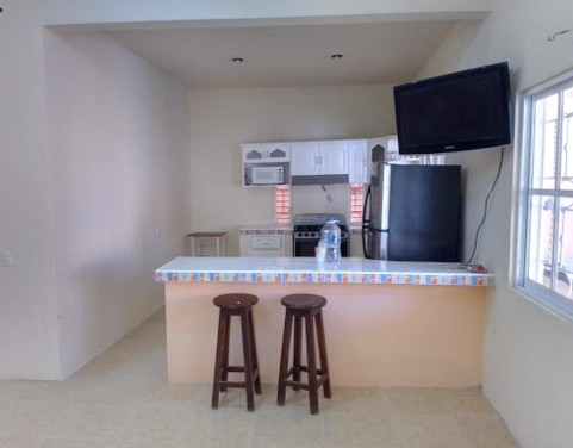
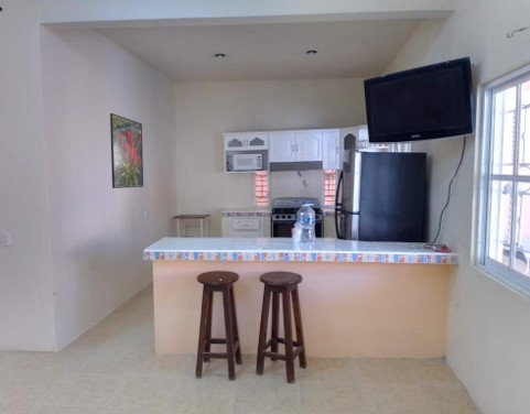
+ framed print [109,112,144,189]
